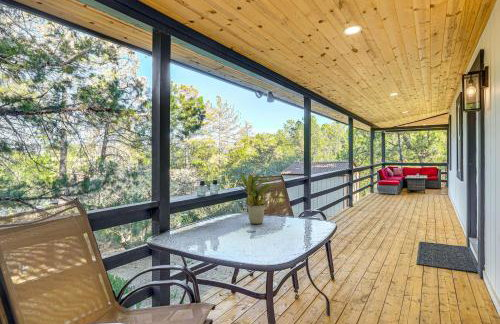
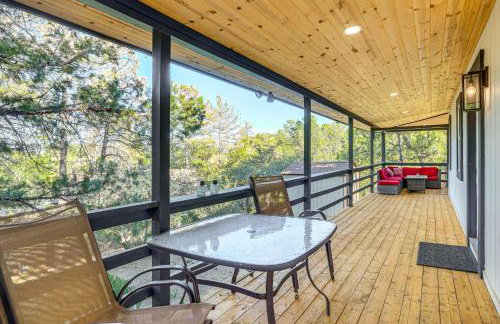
- potted plant [230,173,277,225]
